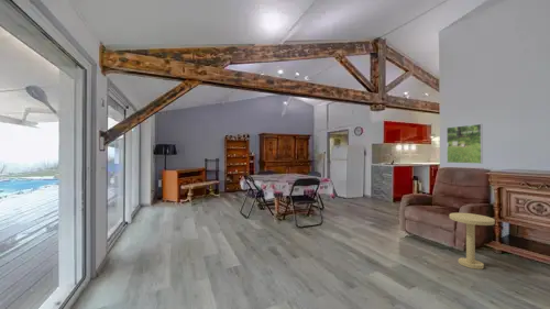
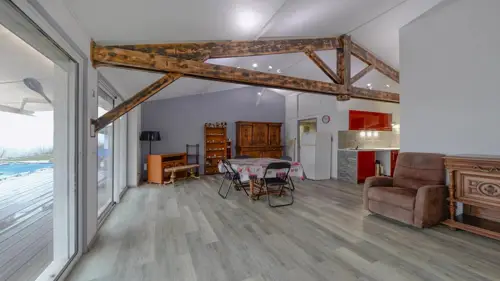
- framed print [446,123,484,165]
- side table [448,212,496,271]
